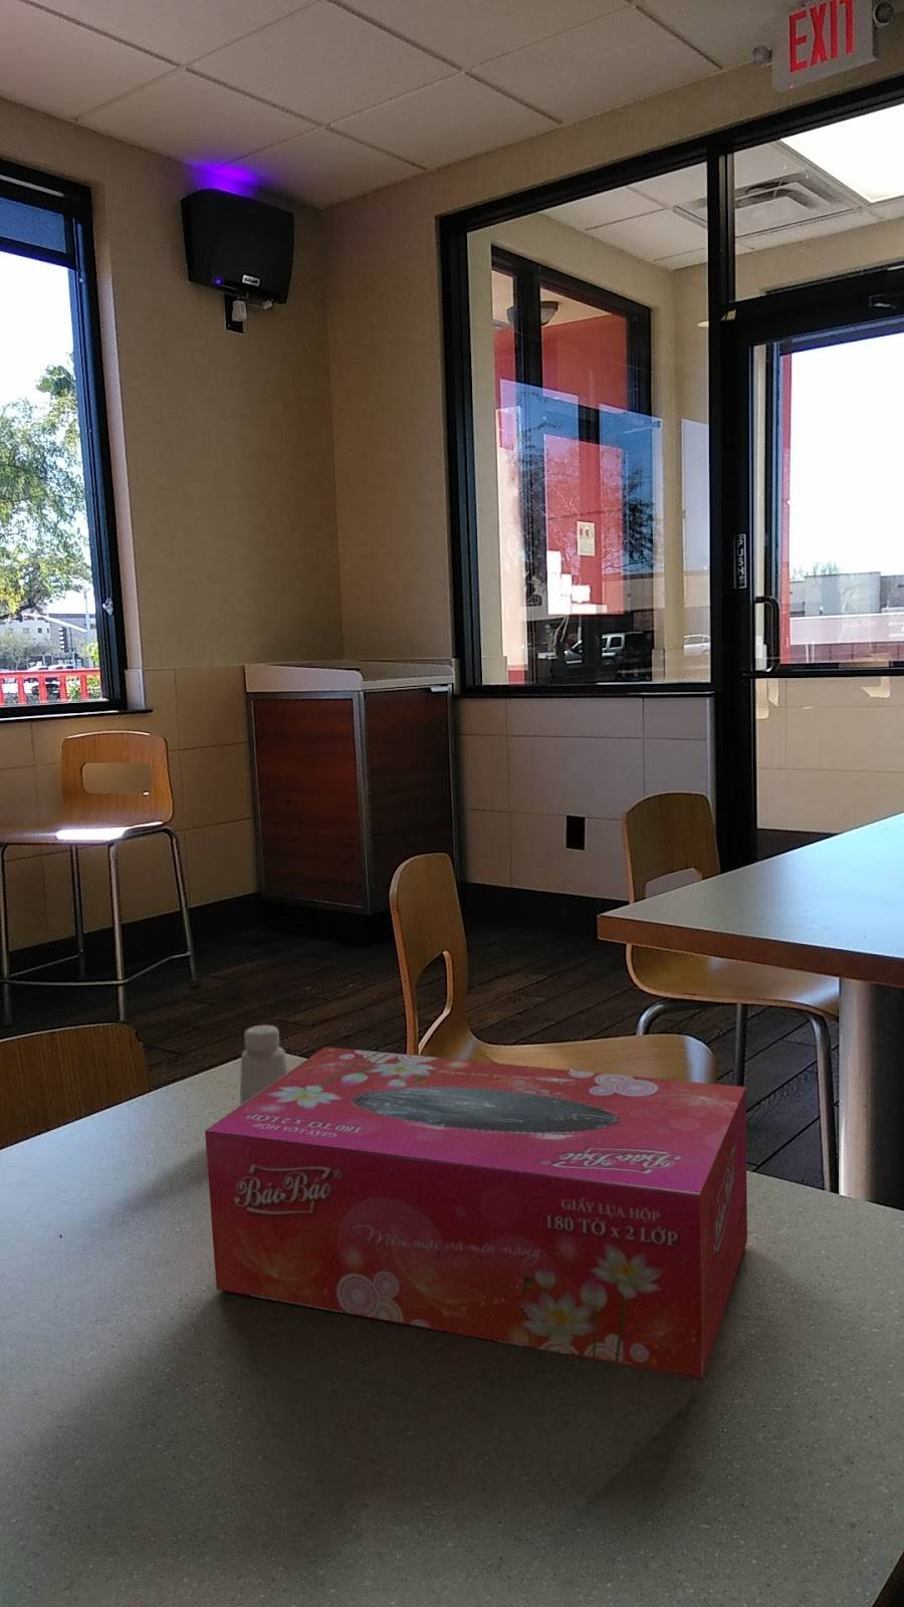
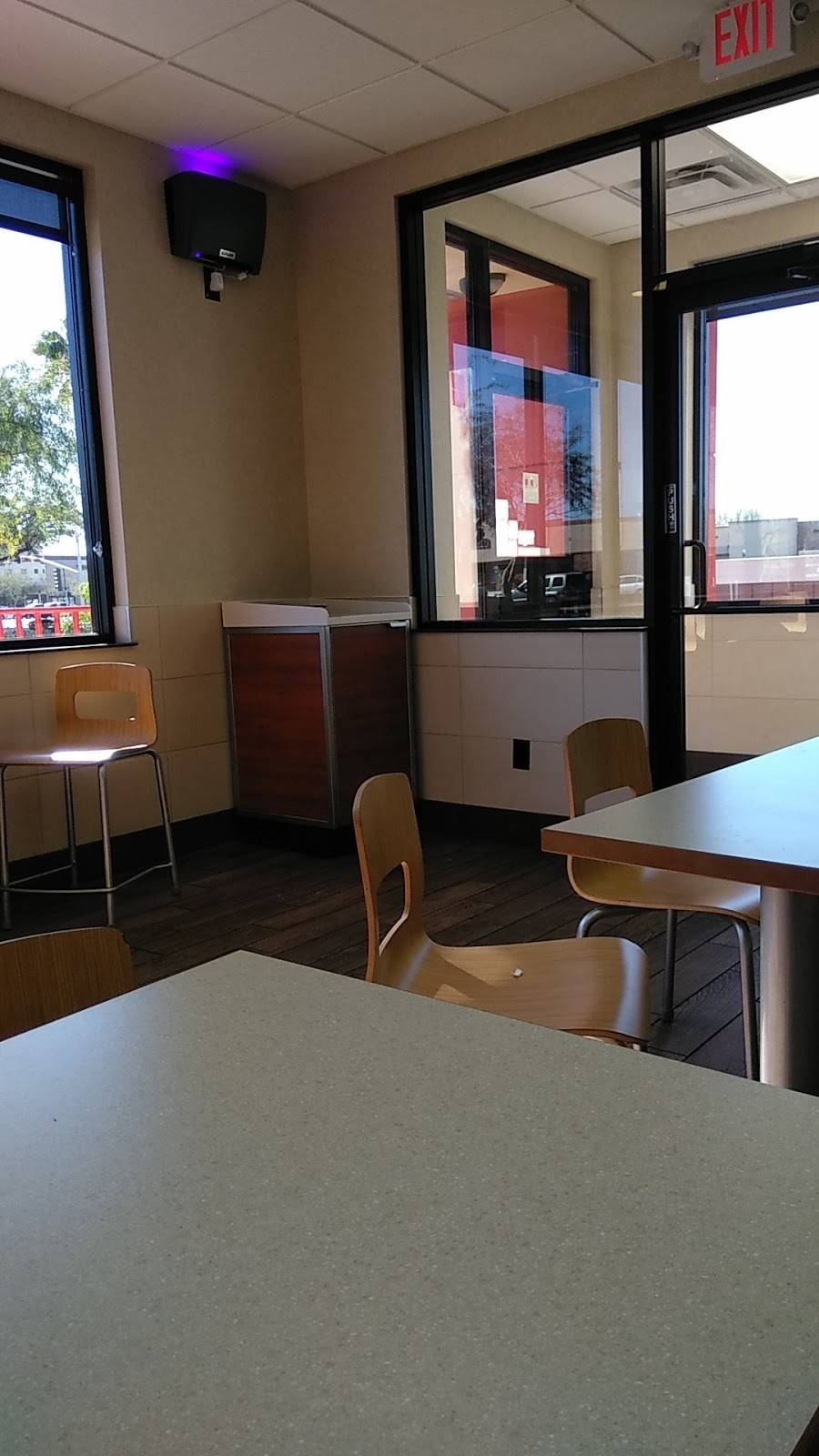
- saltshaker [240,1024,289,1106]
- tissue box [204,1045,748,1380]
